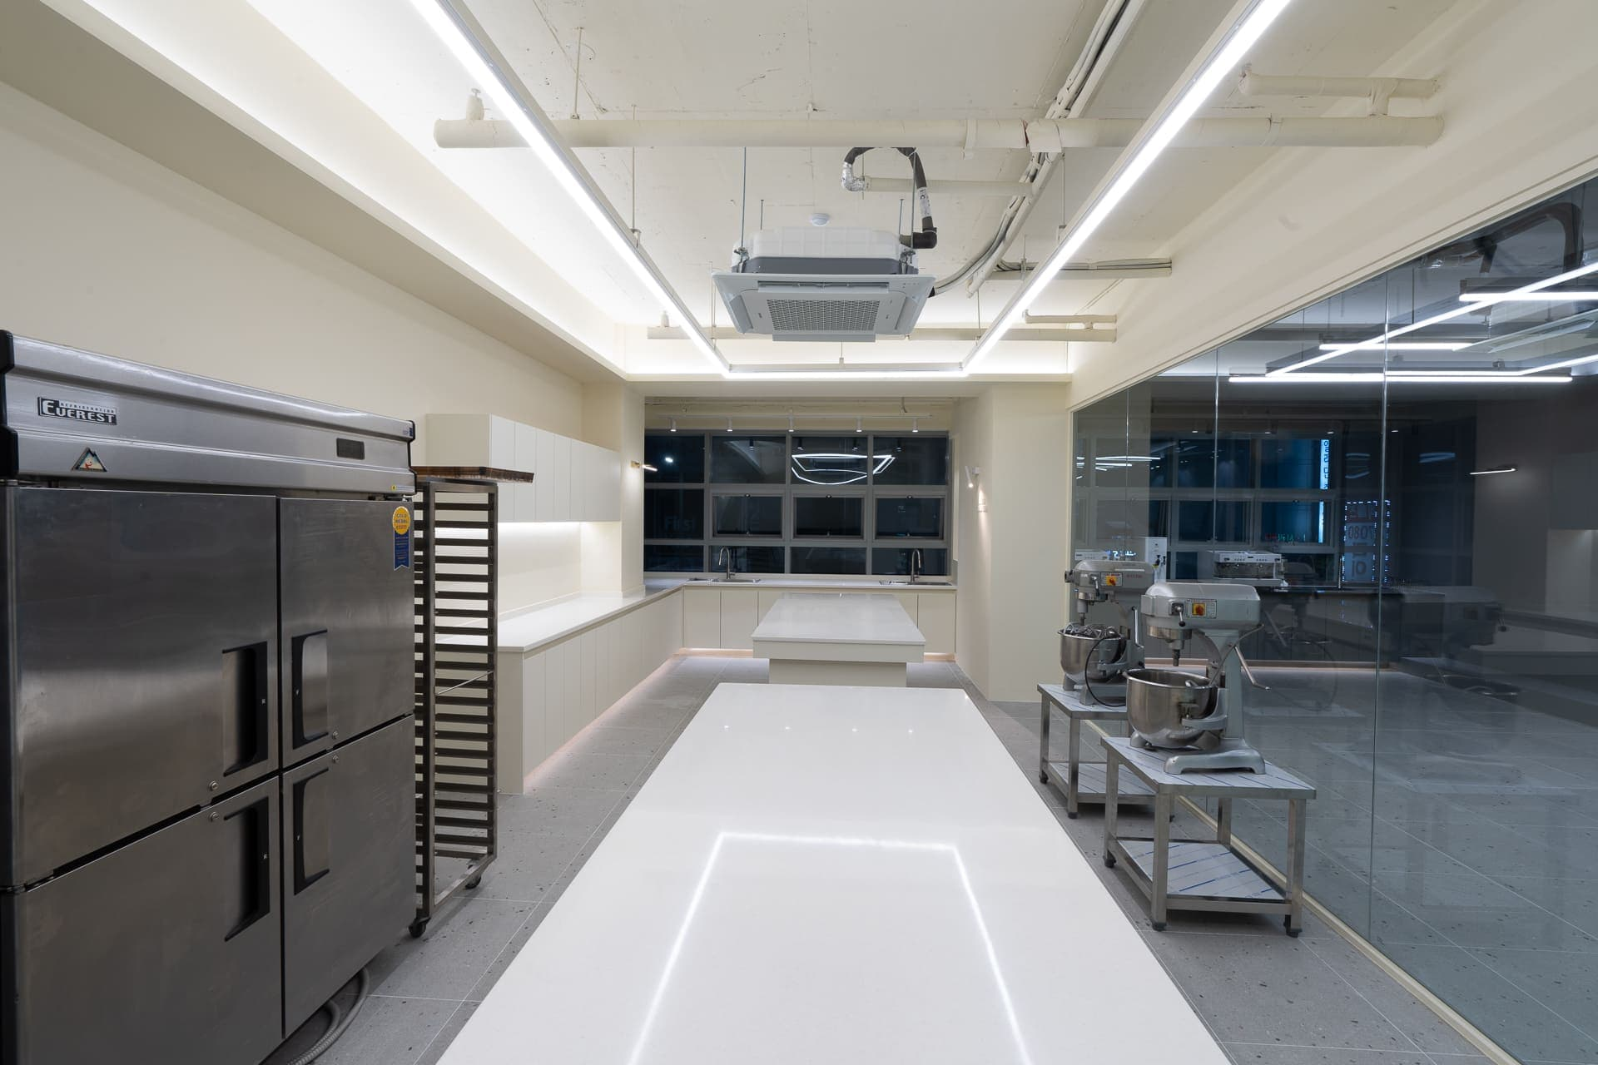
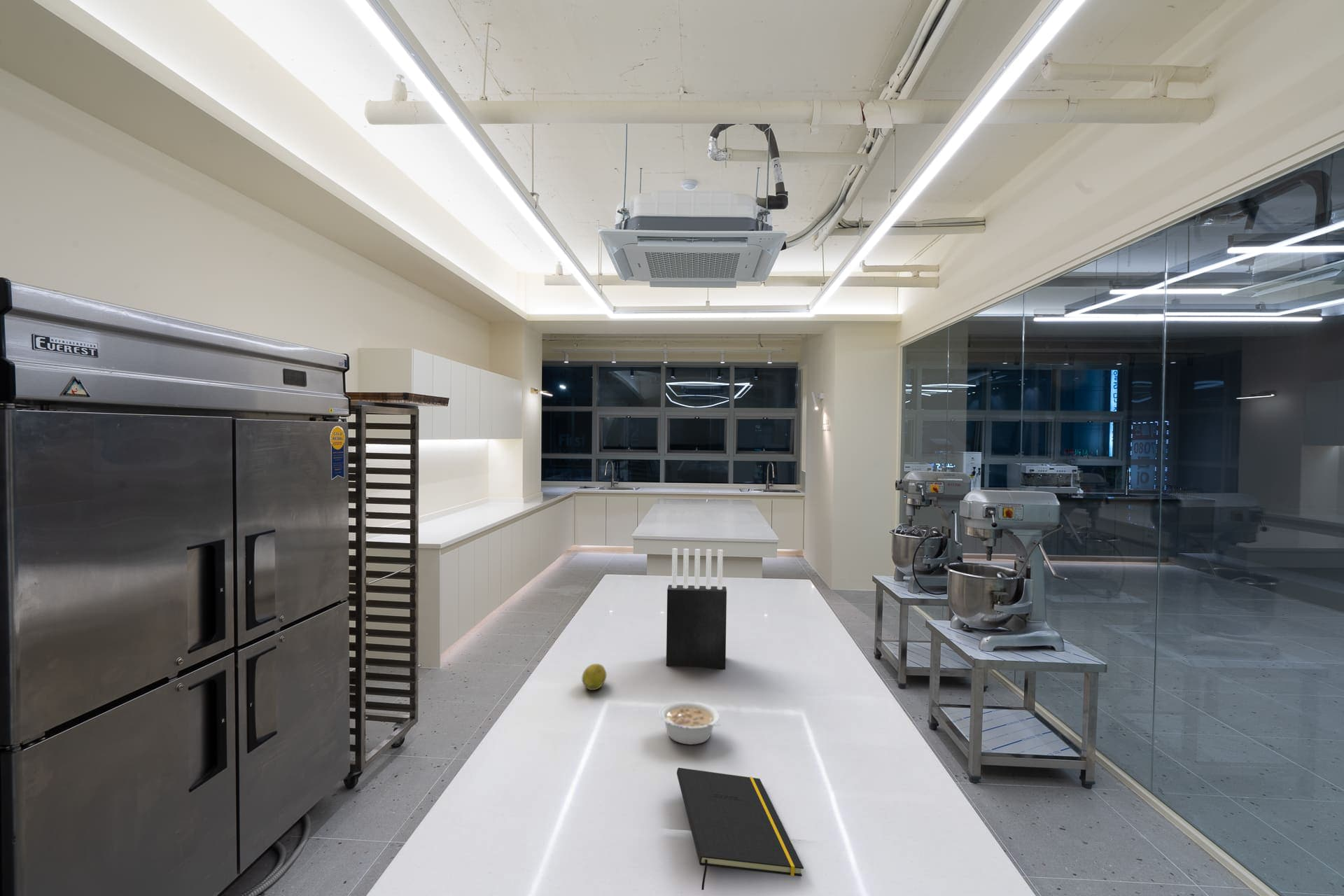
+ fruit [581,663,607,691]
+ notepad [676,767,804,890]
+ knife block [666,547,727,671]
+ legume [658,701,720,745]
